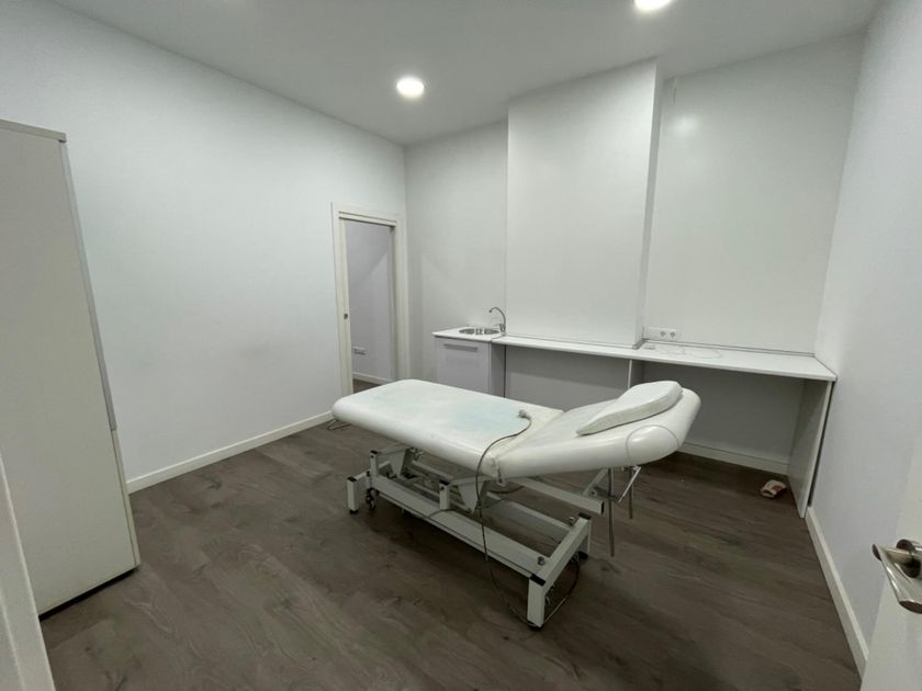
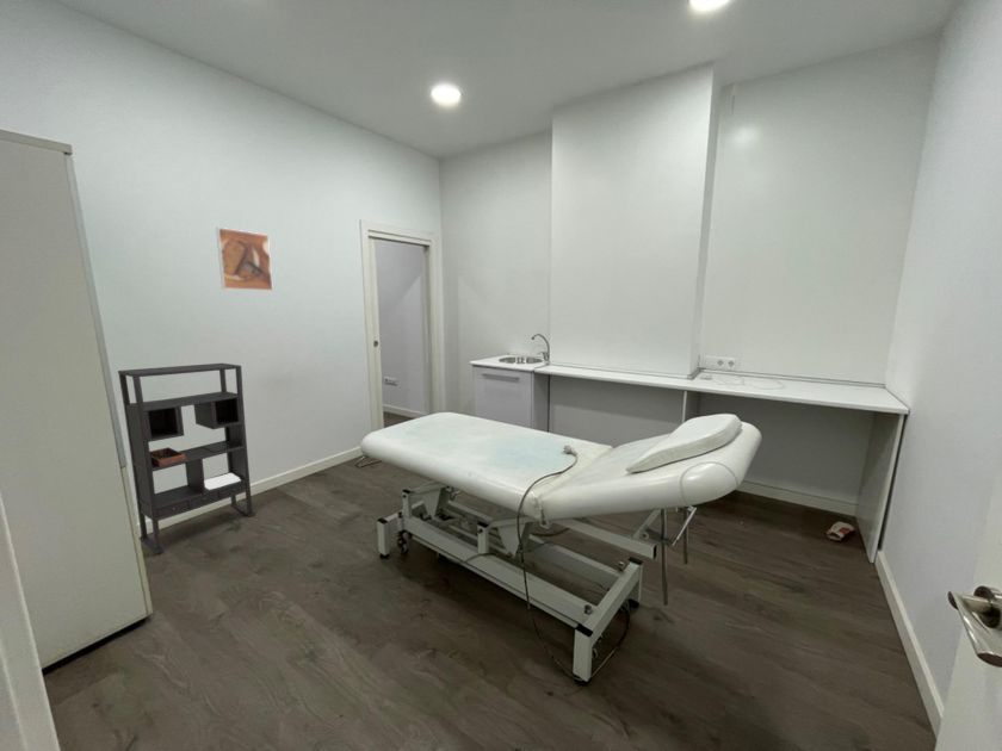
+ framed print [215,226,274,292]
+ bookshelf [117,362,256,556]
